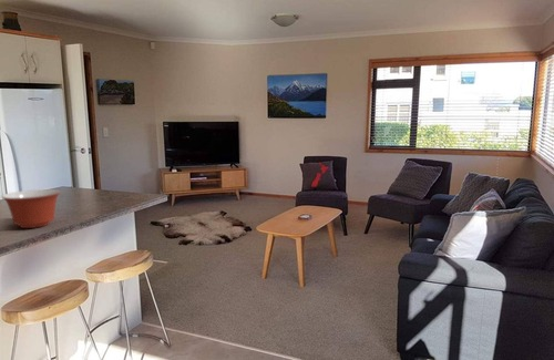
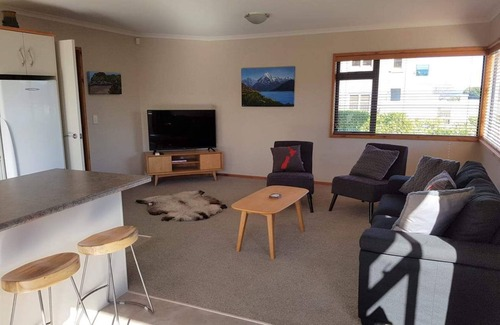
- mixing bowl [0,188,62,229]
